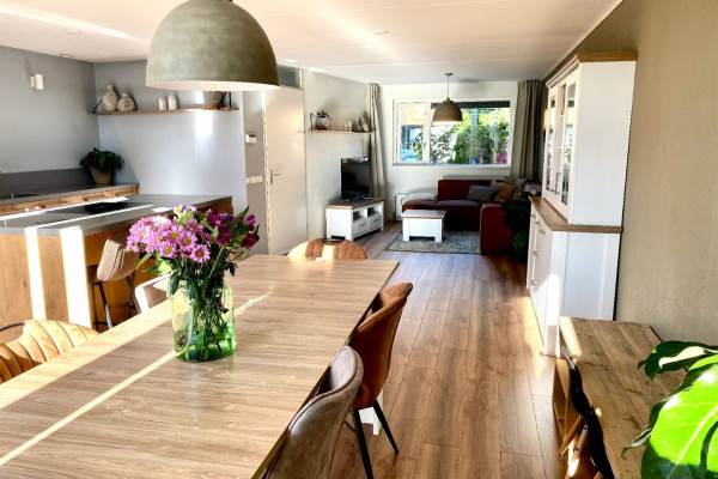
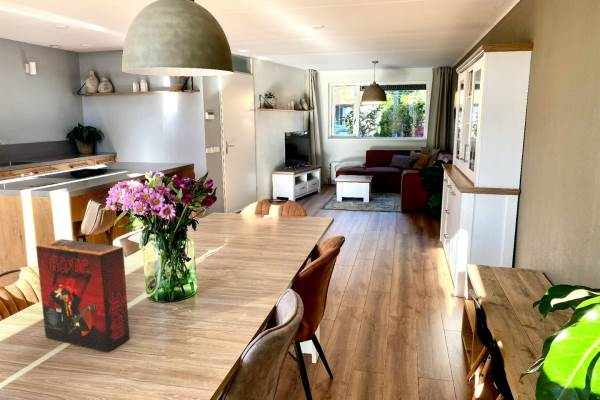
+ board game [35,238,131,353]
